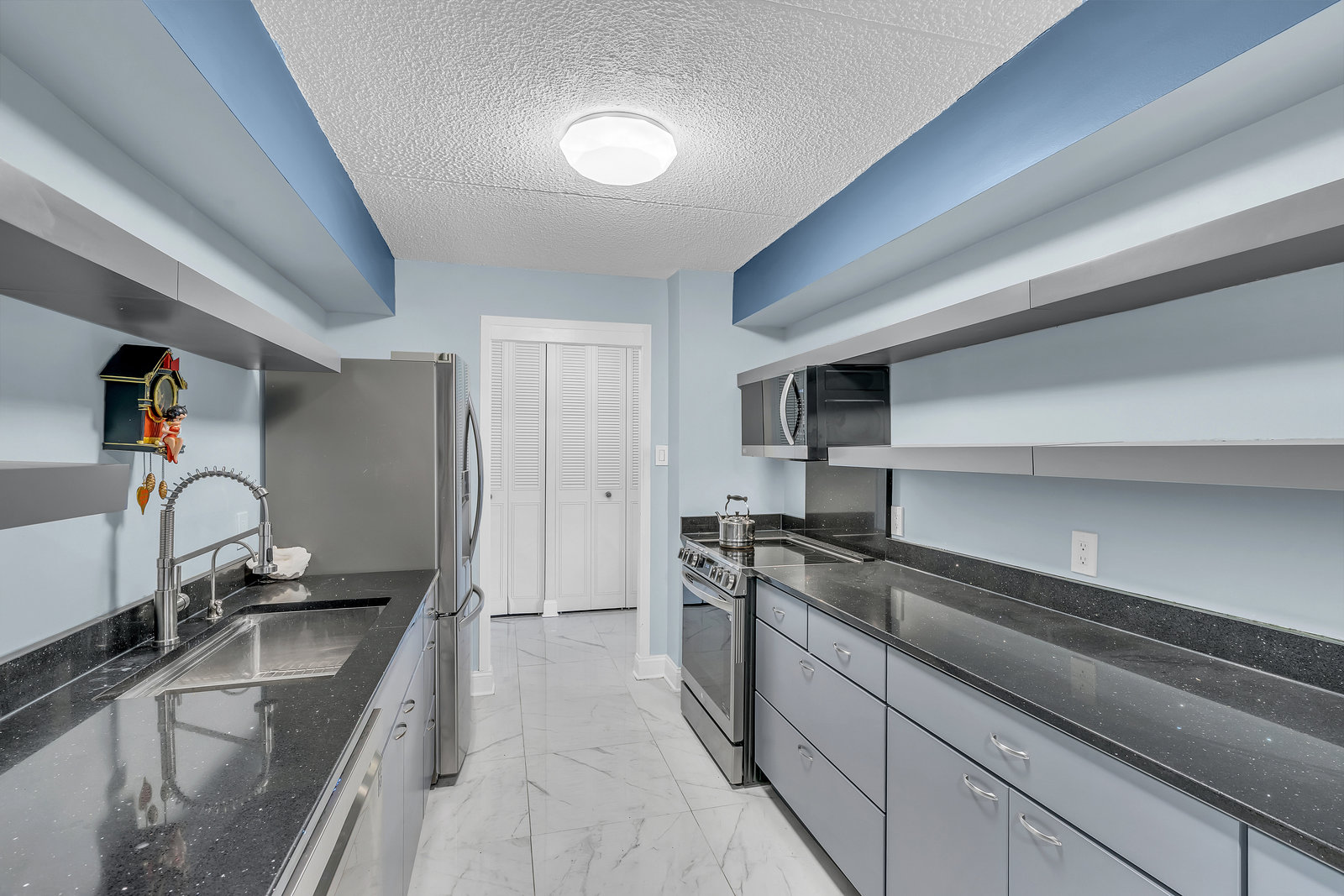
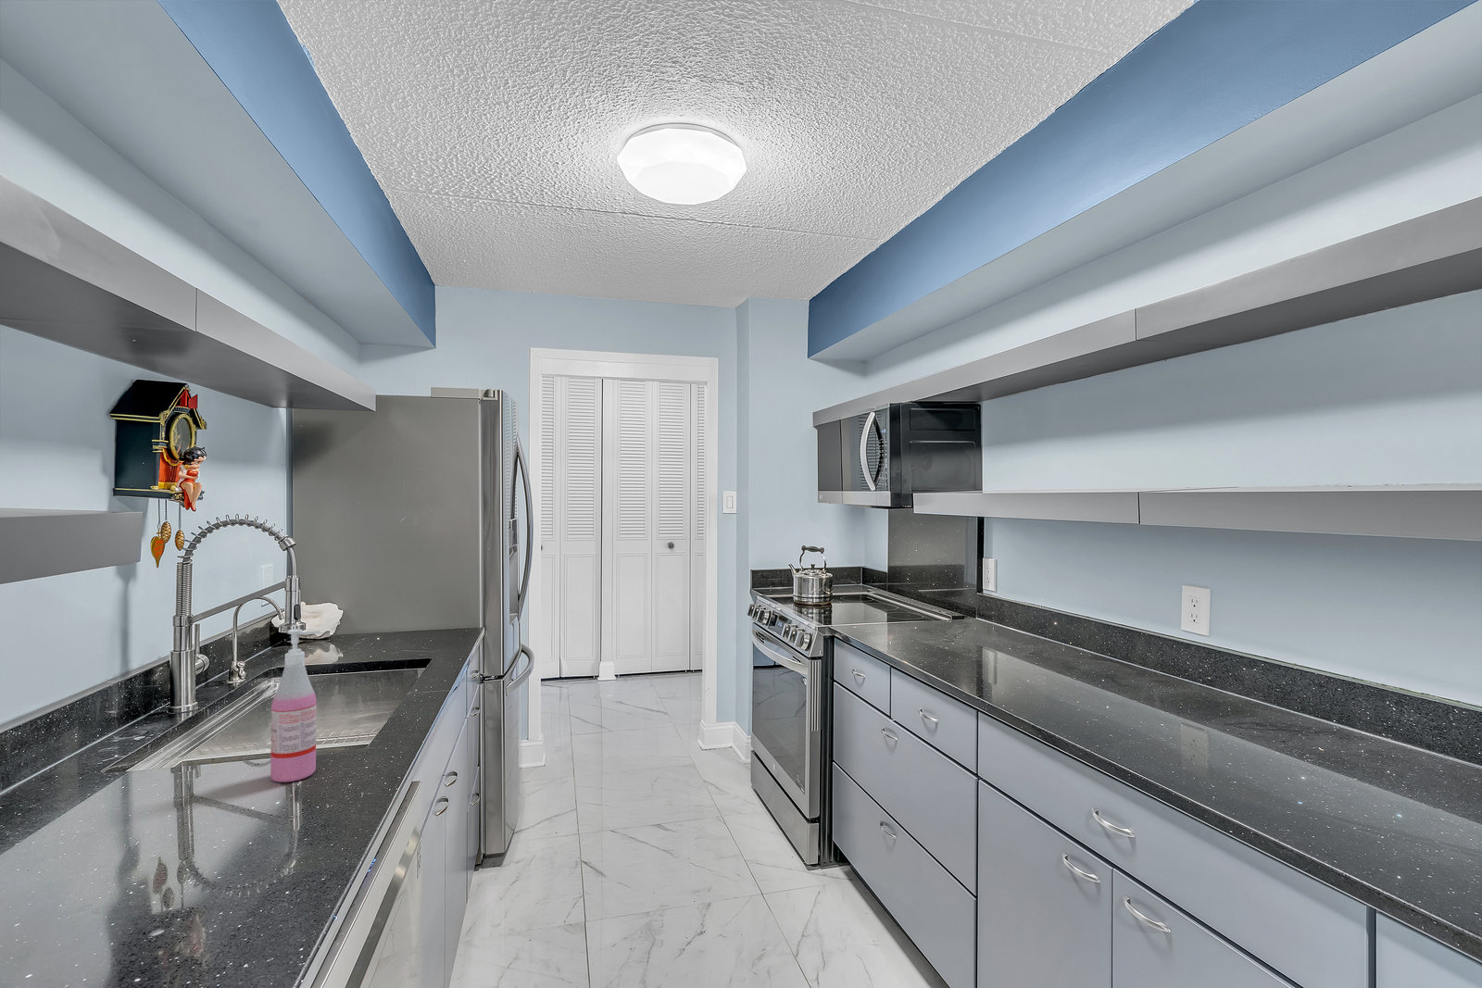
+ soap dispenser [269,629,321,783]
